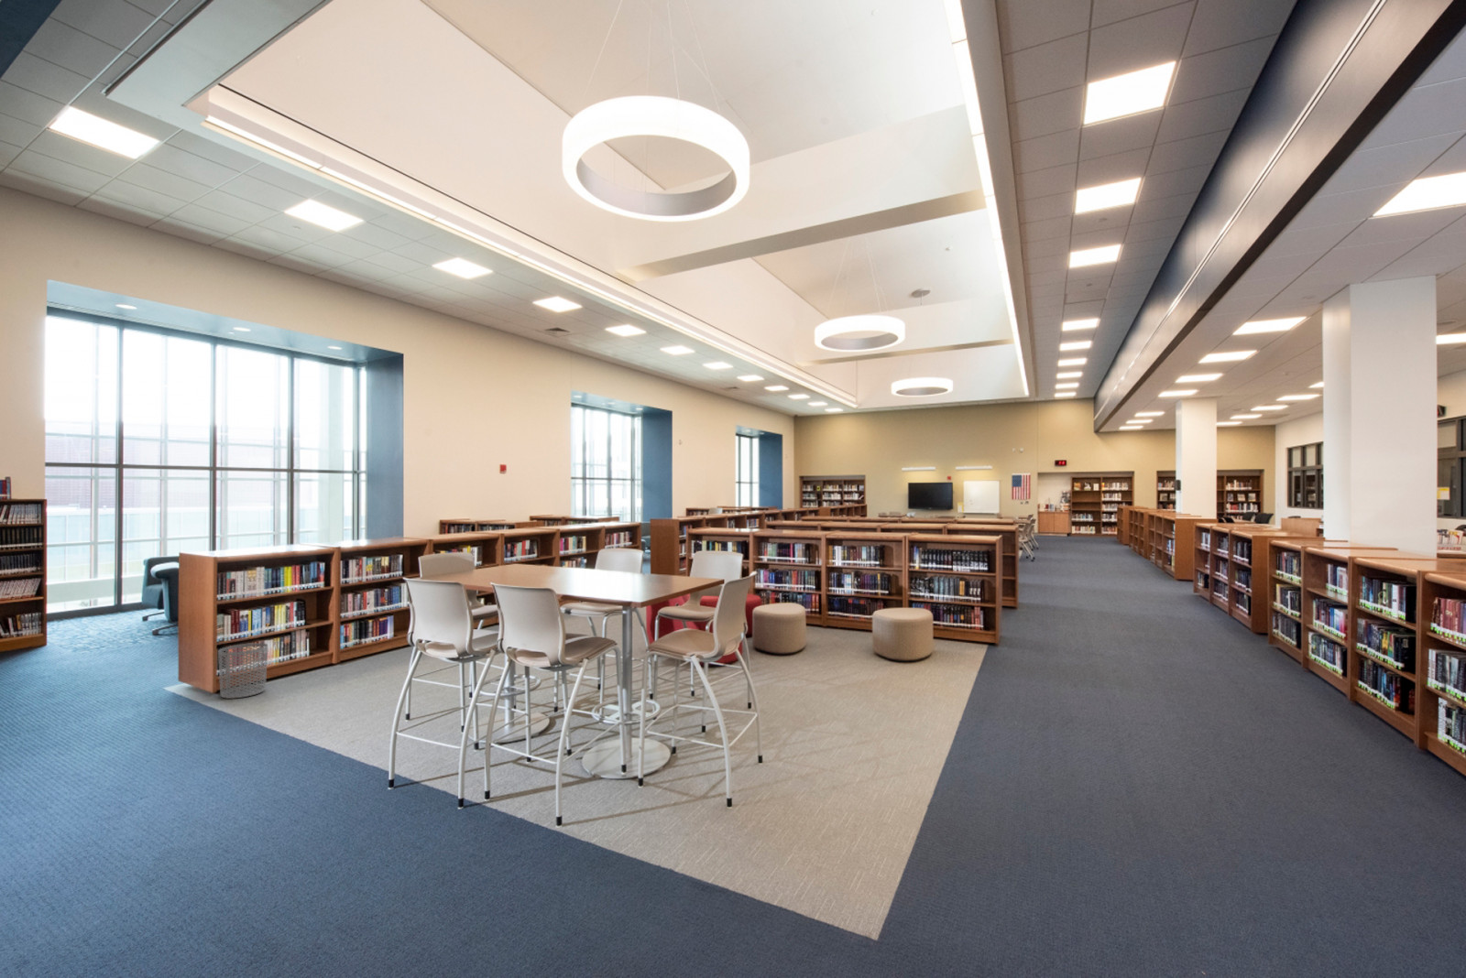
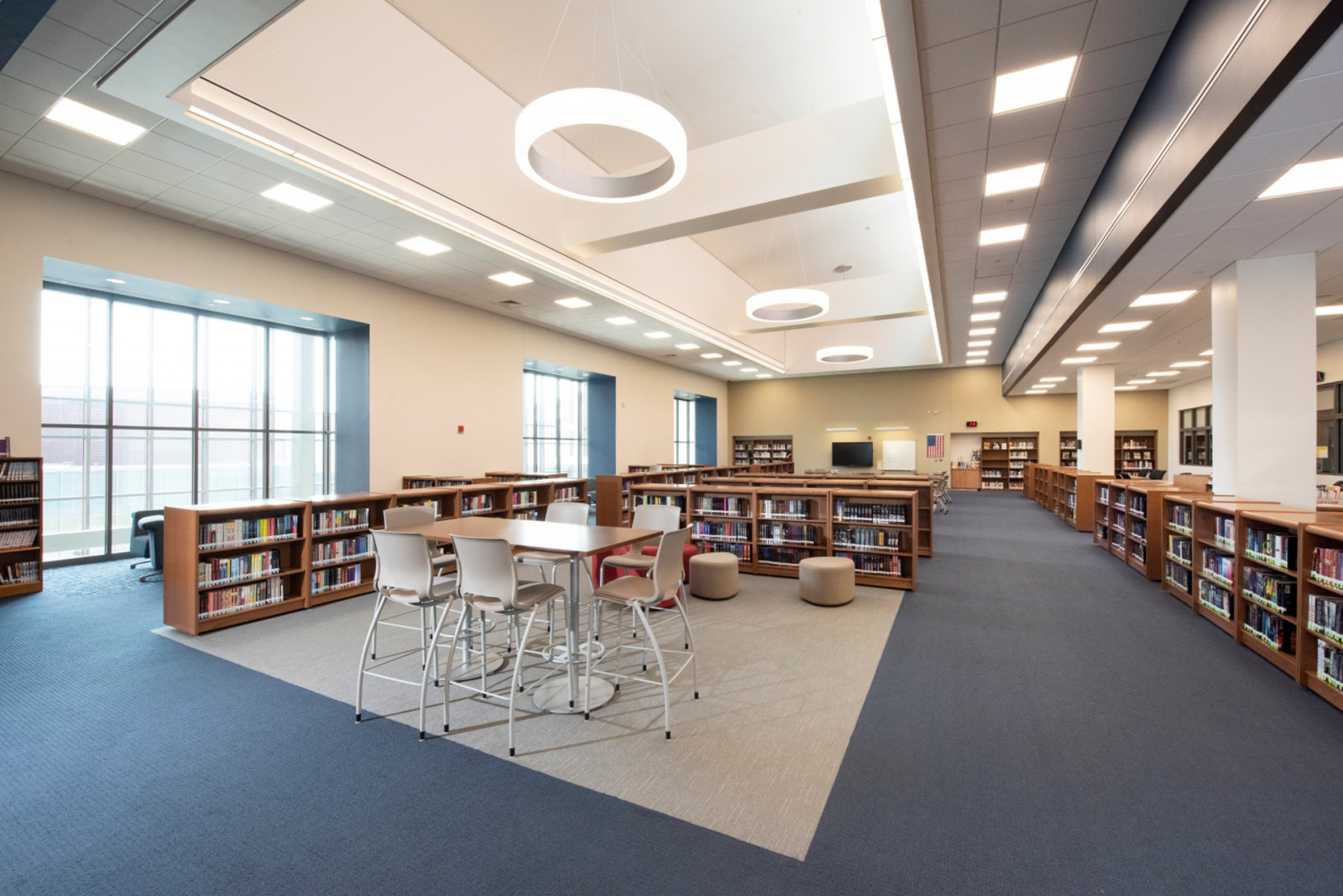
- waste bin [217,642,269,700]
